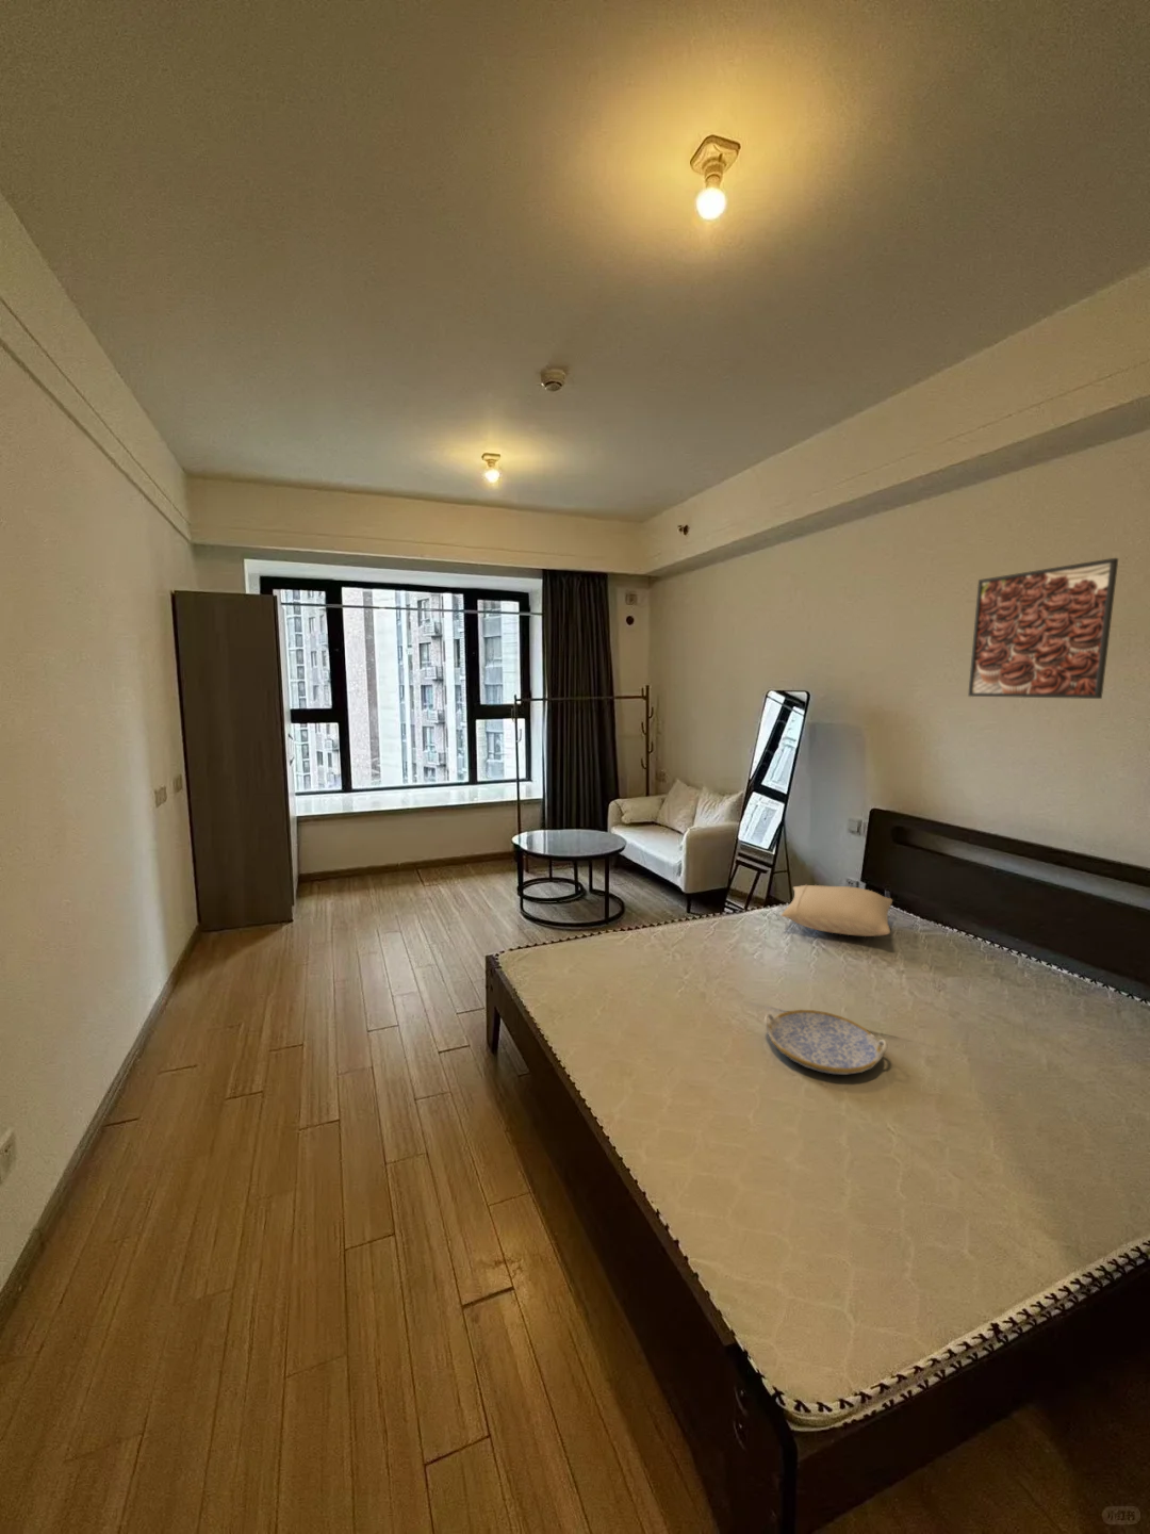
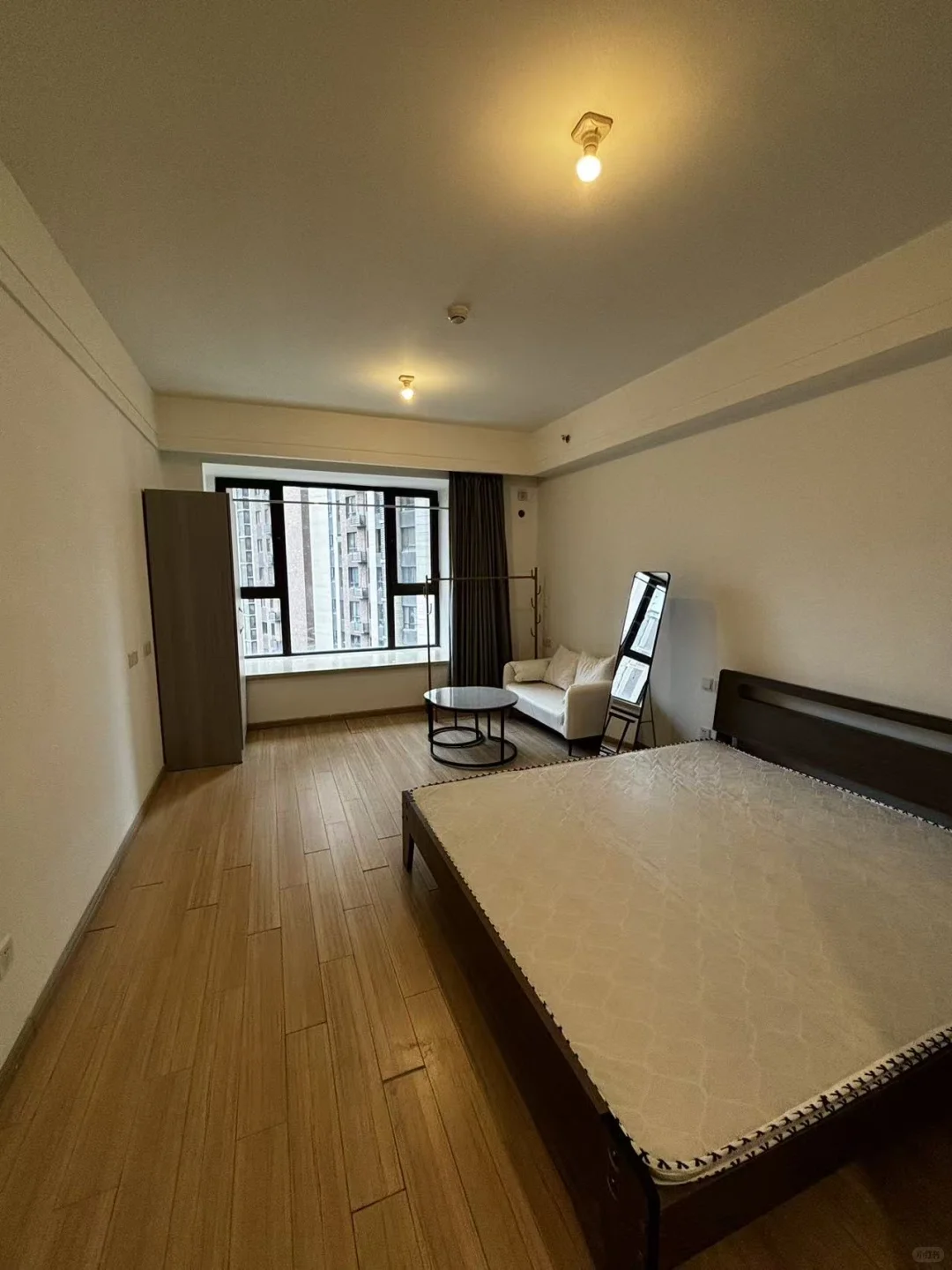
- serving tray [763,1009,888,1076]
- pillow [779,883,894,937]
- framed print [966,557,1119,699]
